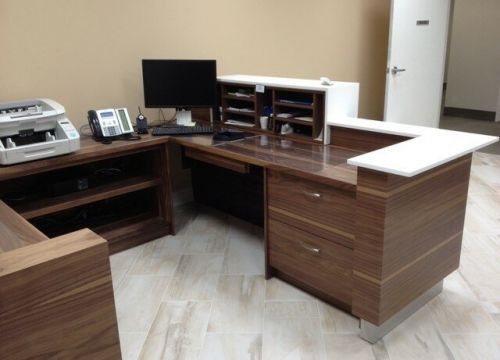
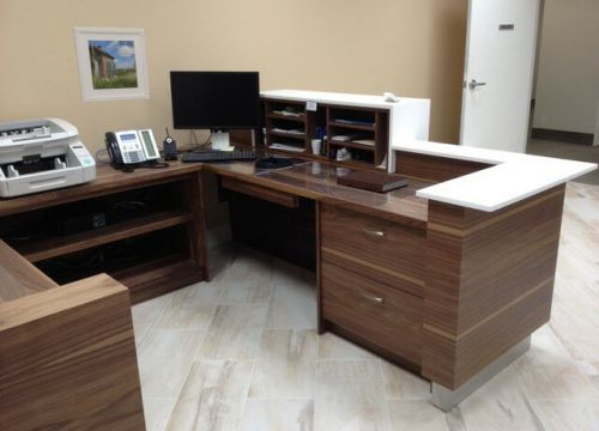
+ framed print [72,25,151,104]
+ notebook [335,170,409,193]
